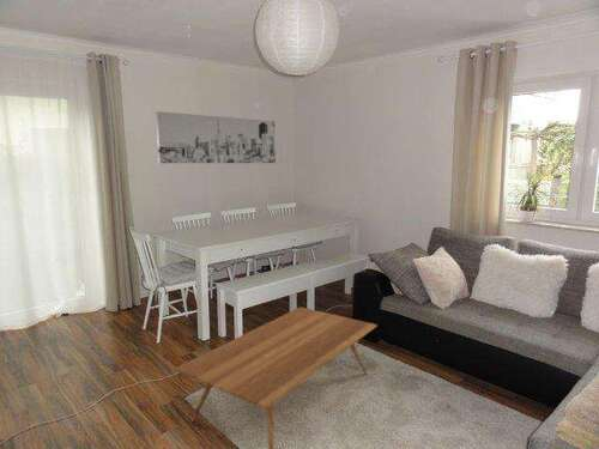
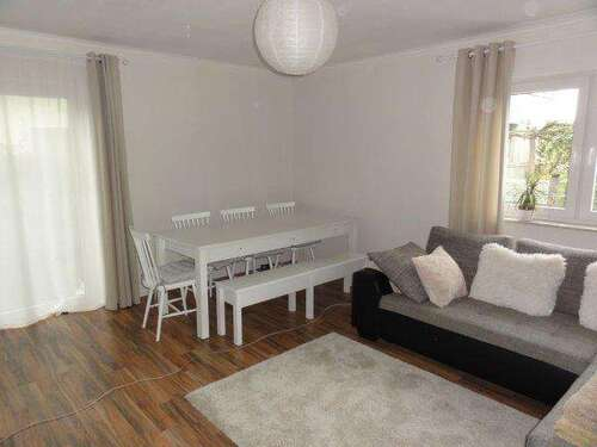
- wall art [155,110,277,164]
- coffee table [174,307,379,449]
